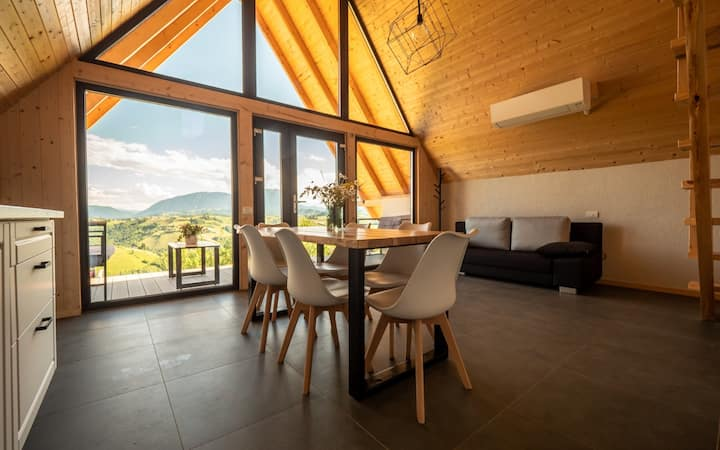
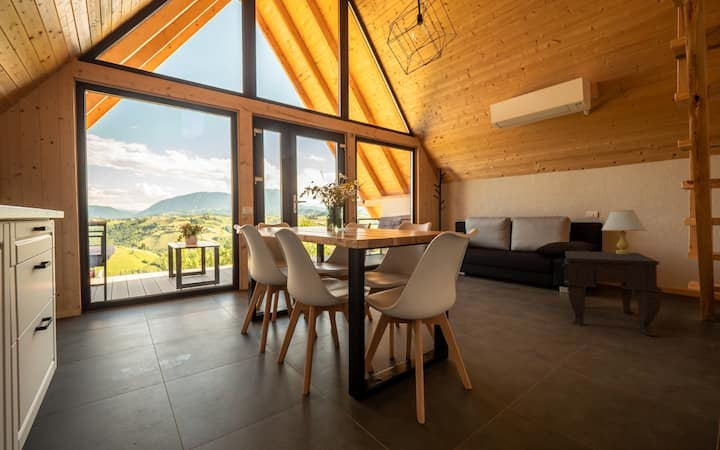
+ table lamp [601,209,646,254]
+ side table [561,250,663,337]
